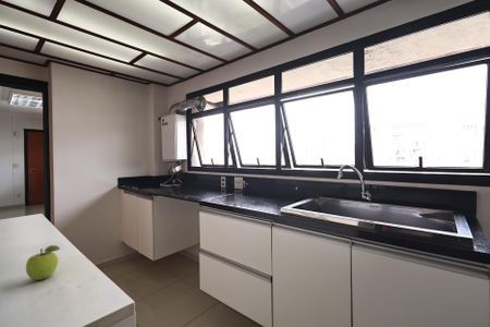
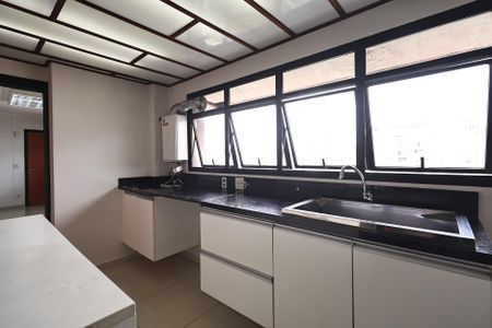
- fruit [25,244,61,281]
